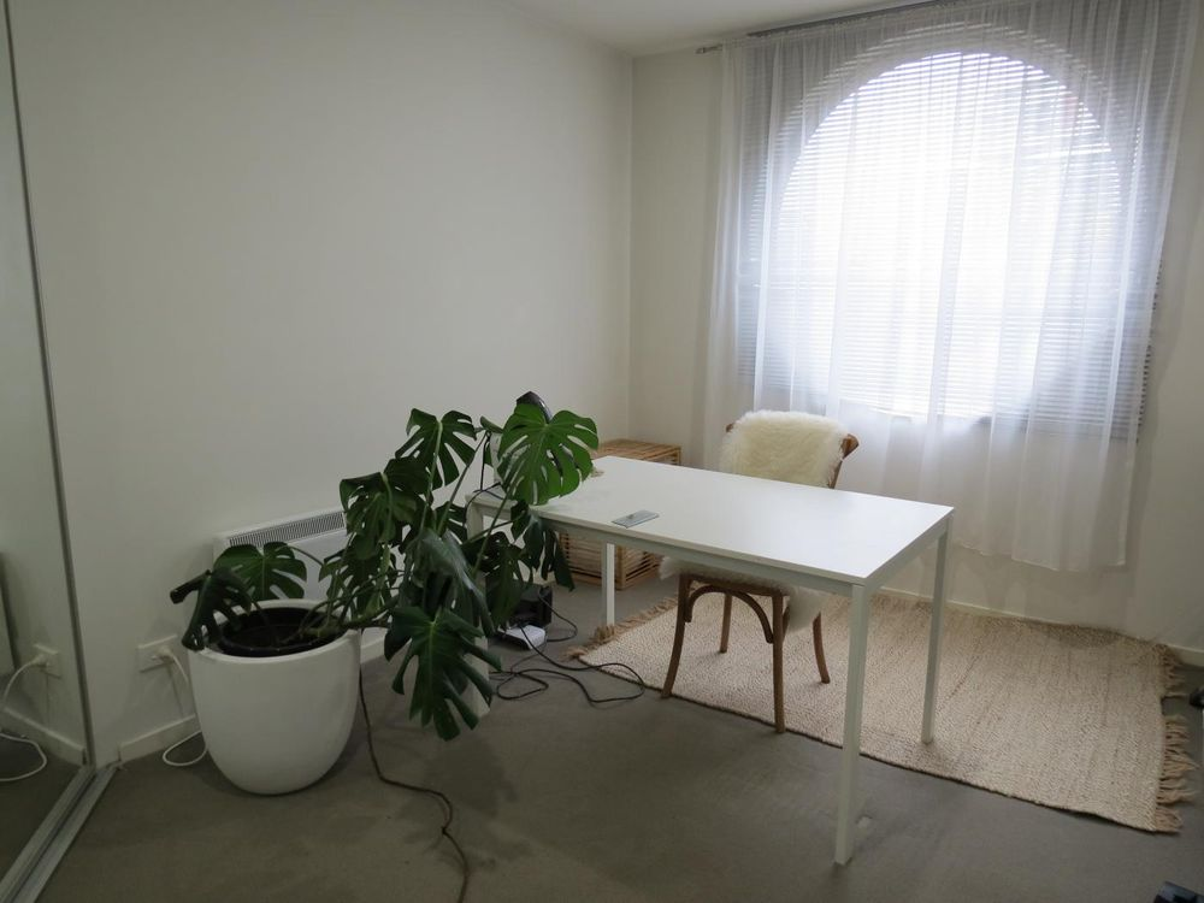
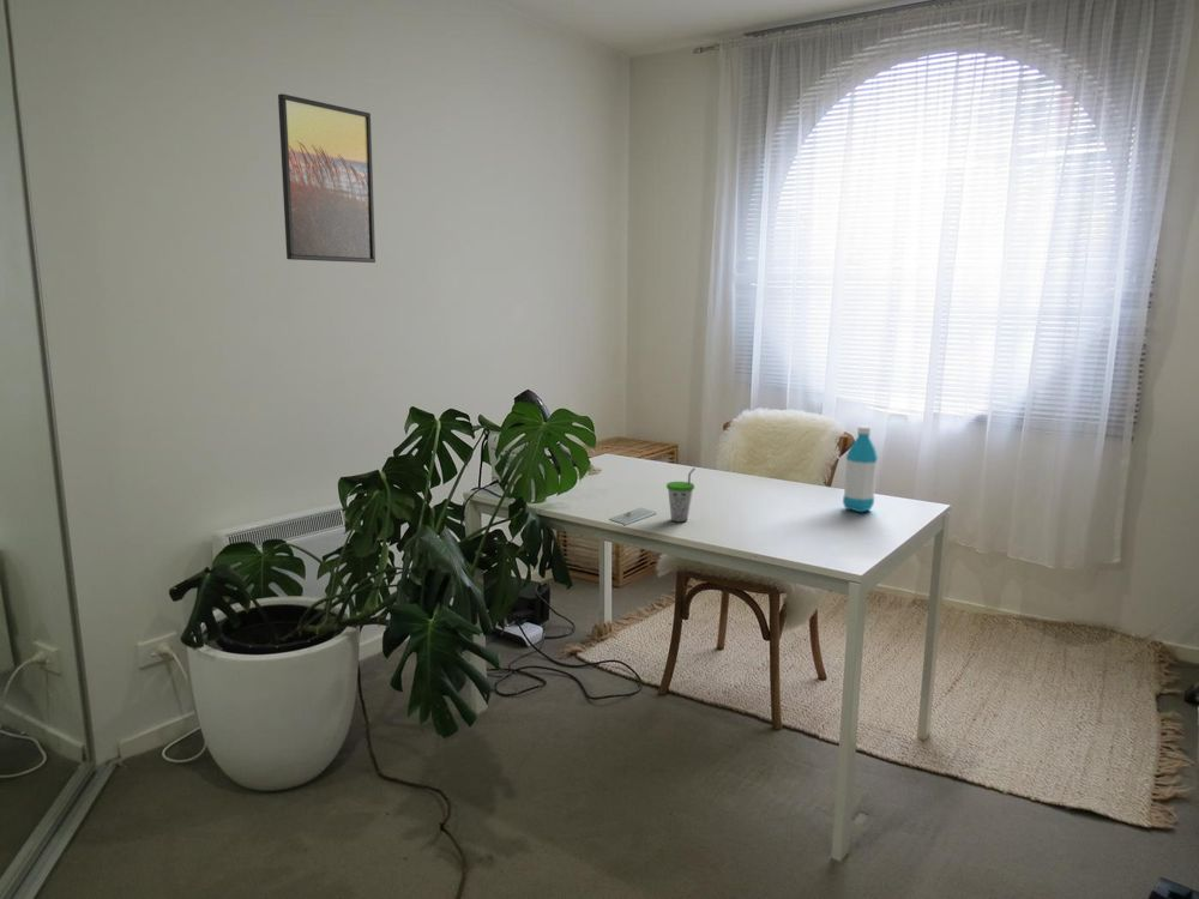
+ water bottle [842,424,879,513]
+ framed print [277,92,376,264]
+ cup [665,466,697,523]
